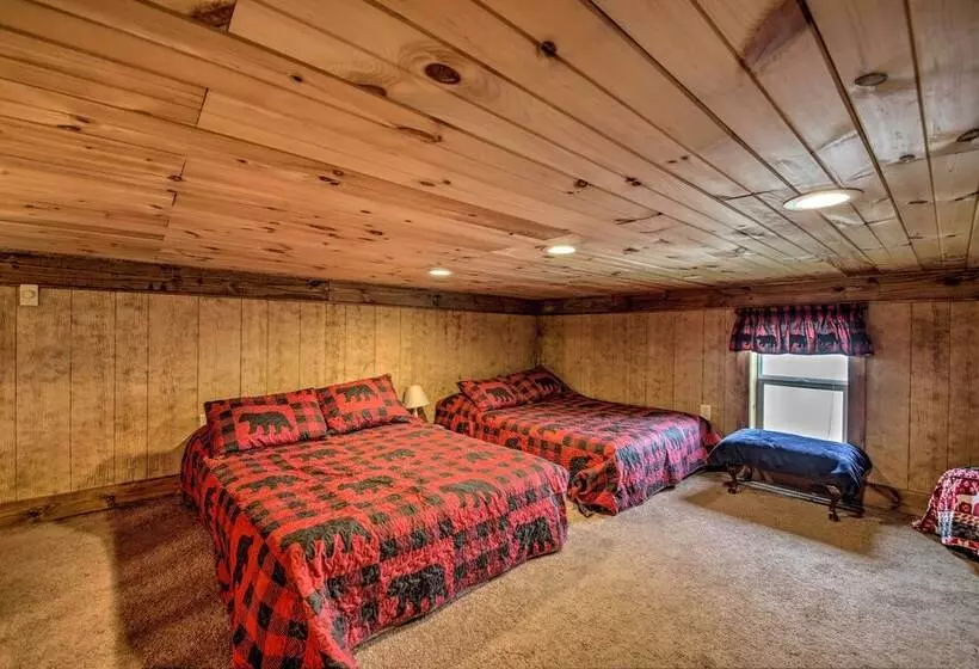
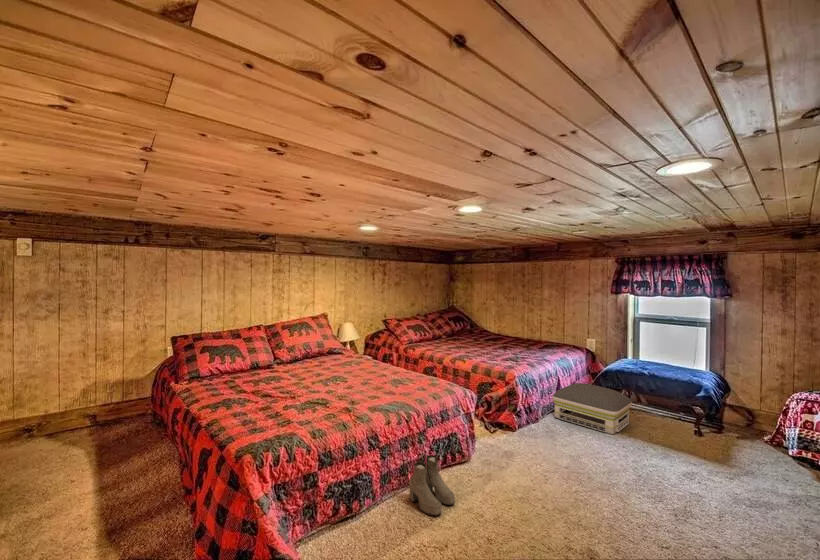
+ air purifier [551,382,633,436]
+ boots [408,454,456,517]
